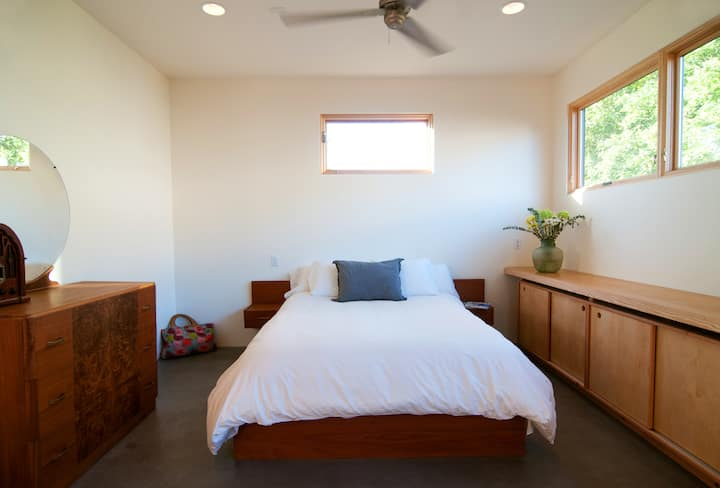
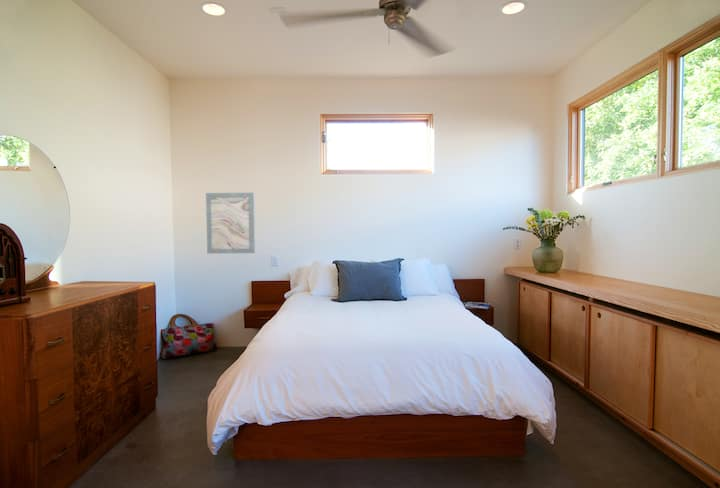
+ wall art [205,192,256,255]
